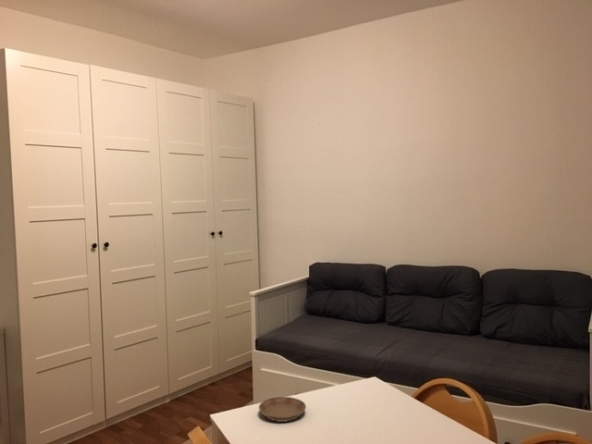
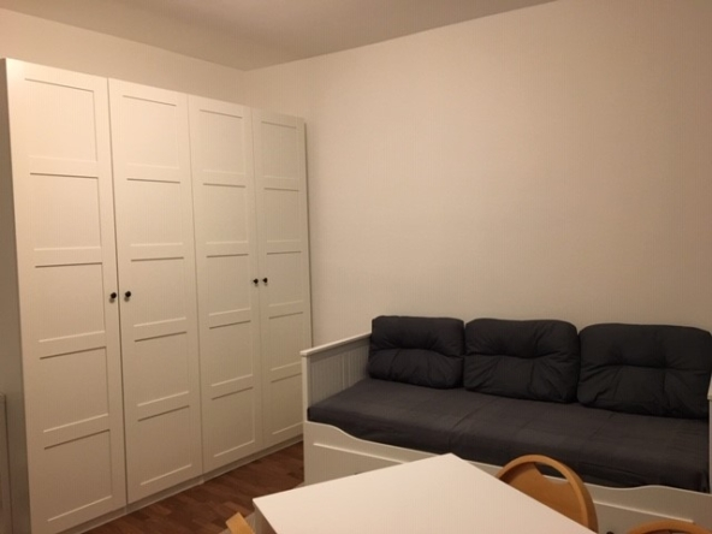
- saucer [258,396,307,423]
